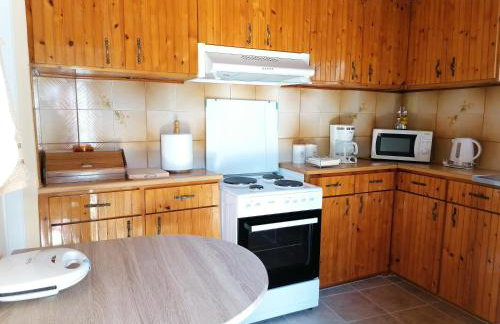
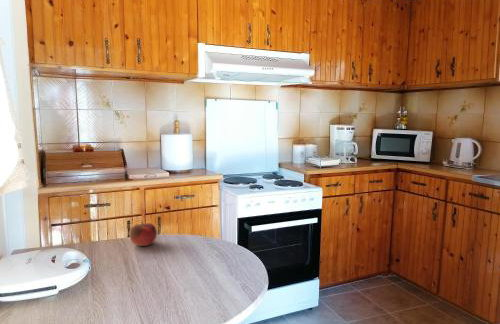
+ fruit [129,220,158,247]
